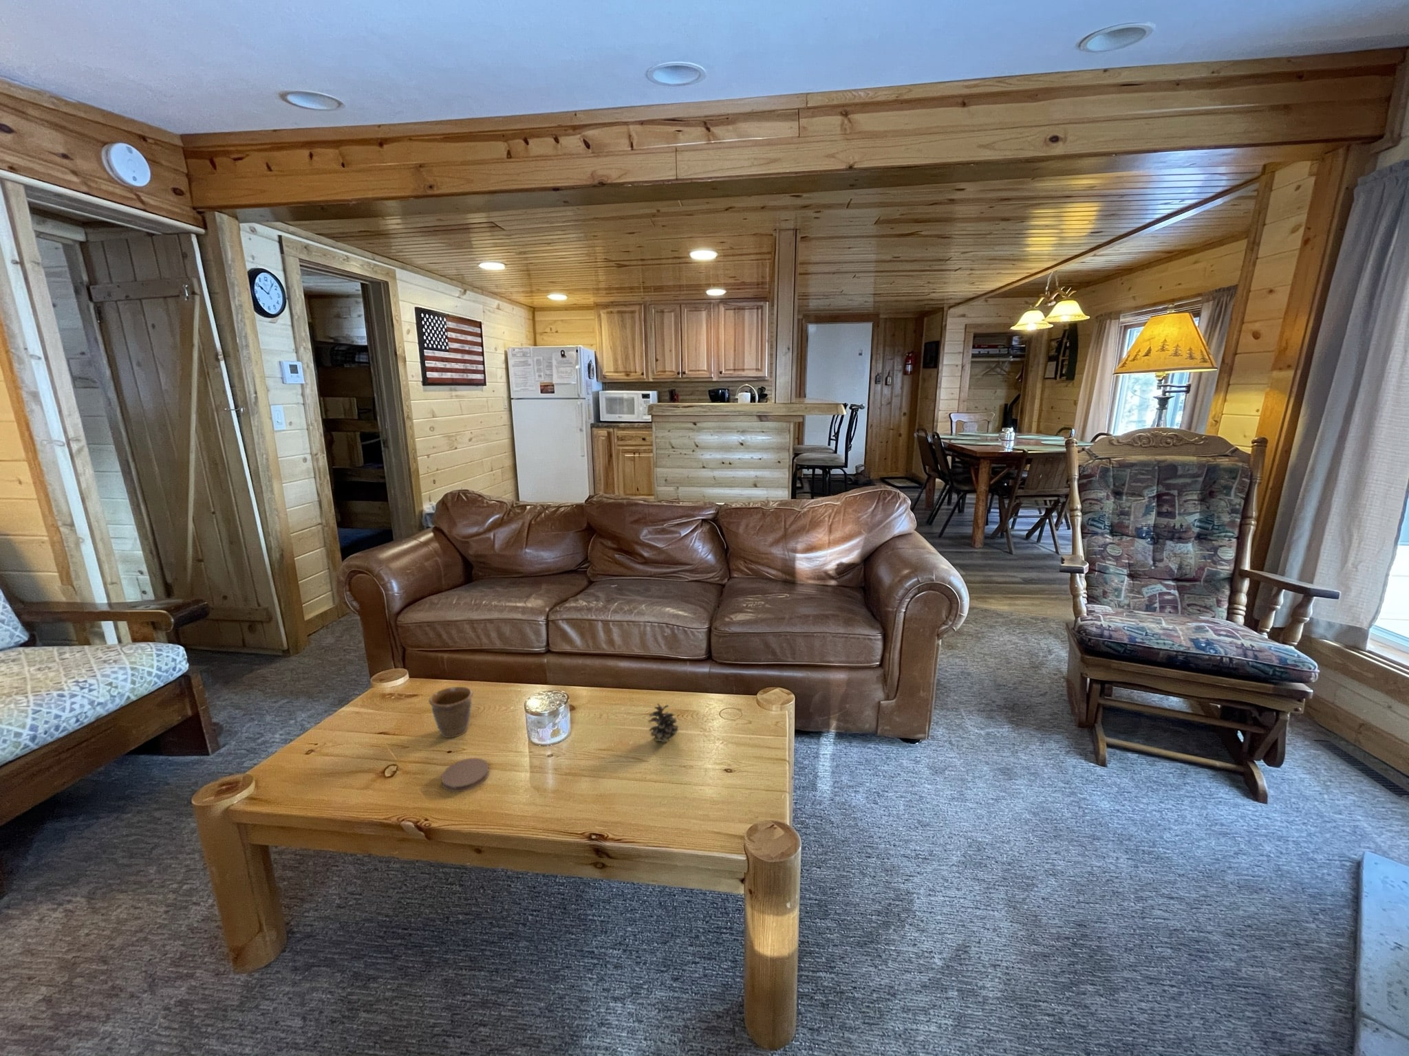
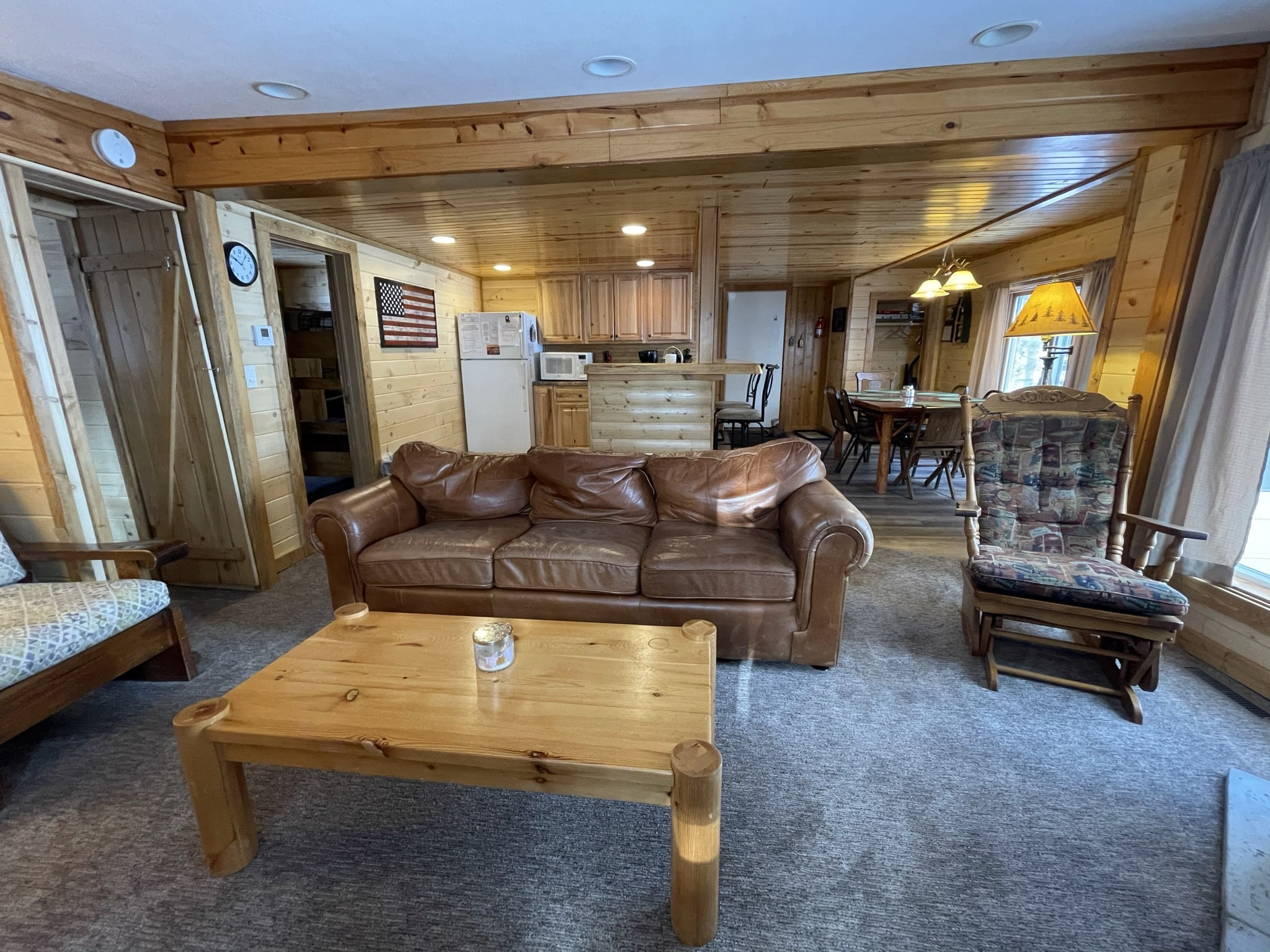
- coaster [440,758,490,793]
- mug [428,687,474,739]
- pine cone [648,702,679,742]
